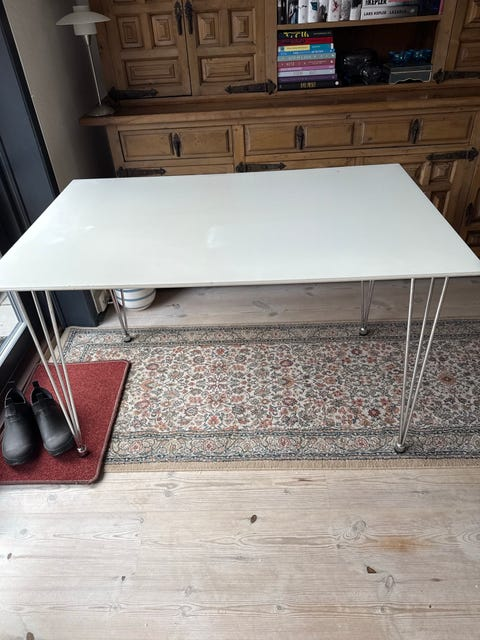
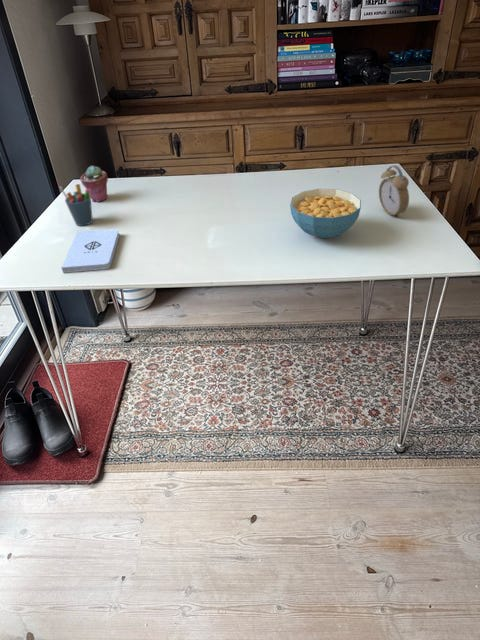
+ pen holder [59,183,94,227]
+ cereal bowl [289,188,362,239]
+ potted succulent [79,165,109,203]
+ alarm clock [378,164,410,218]
+ notepad [60,228,120,274]
